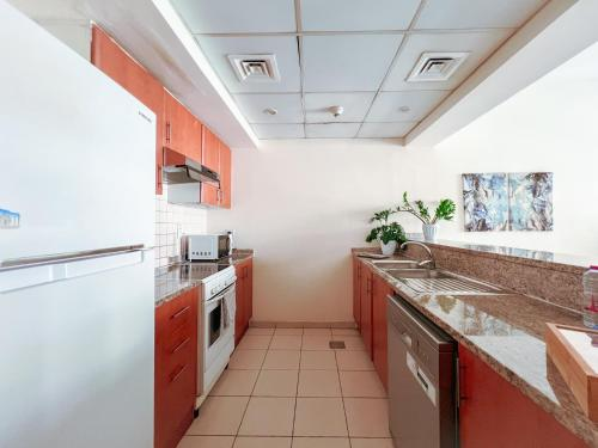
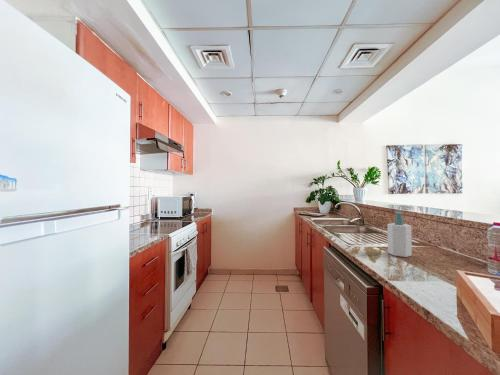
+ soap bottle [386,211,413,258]
